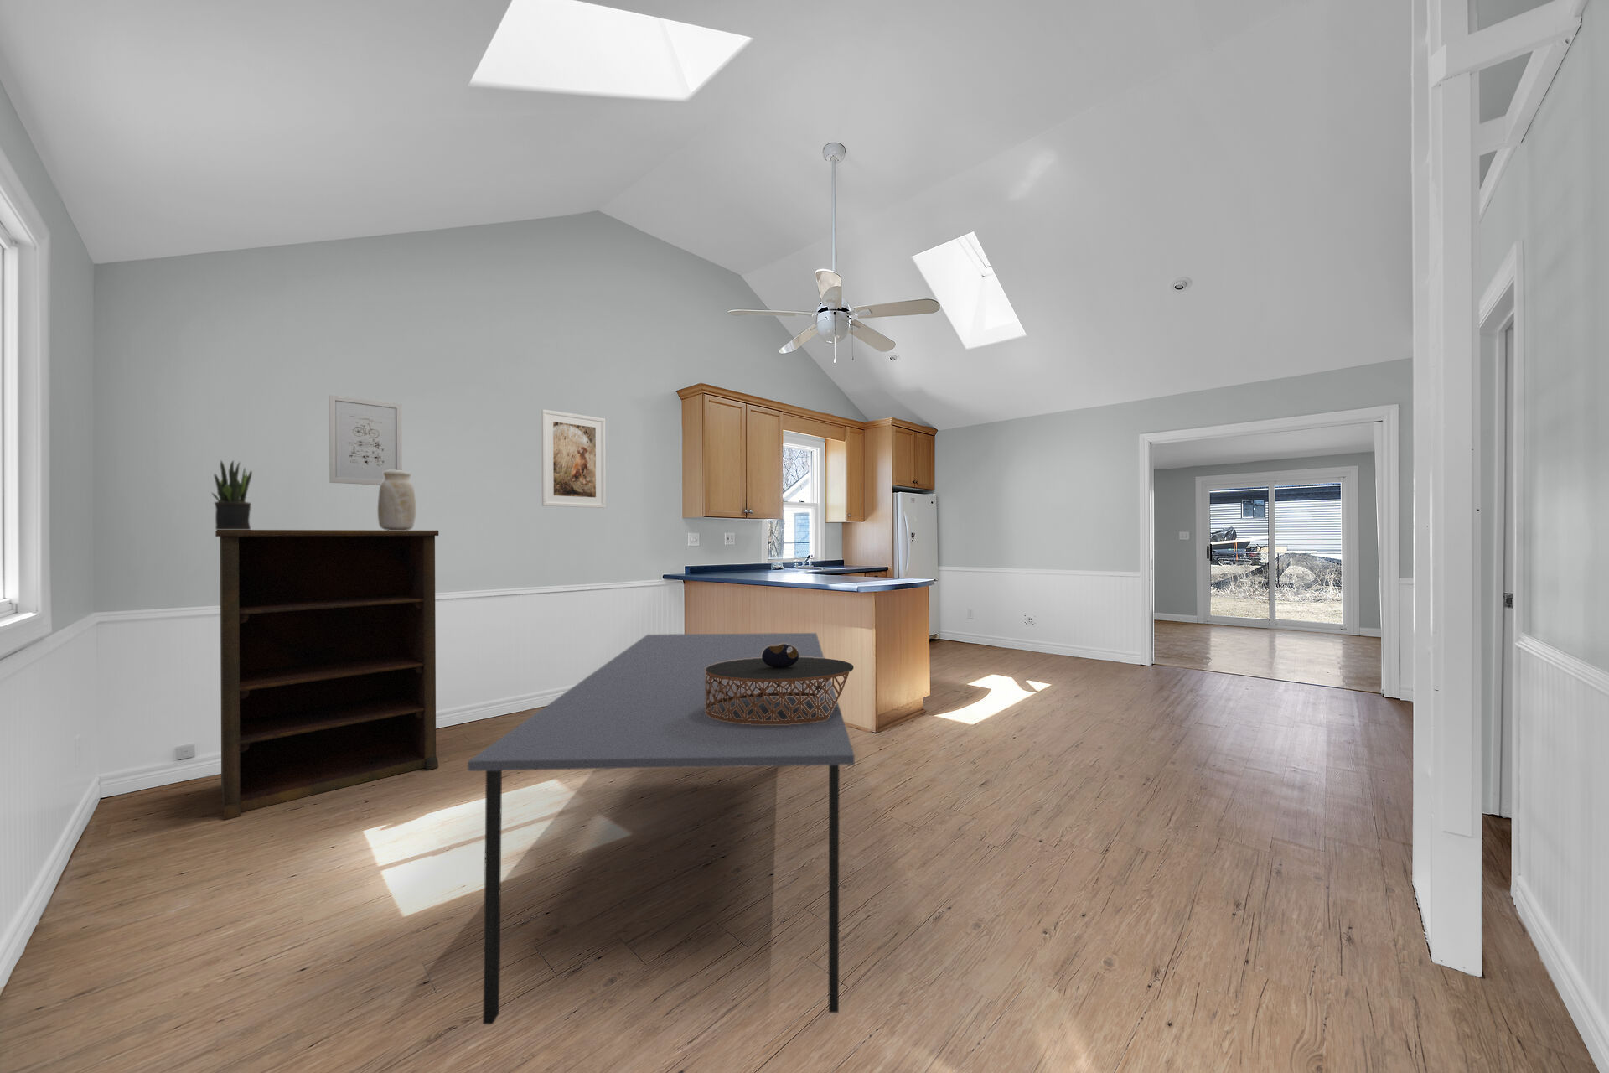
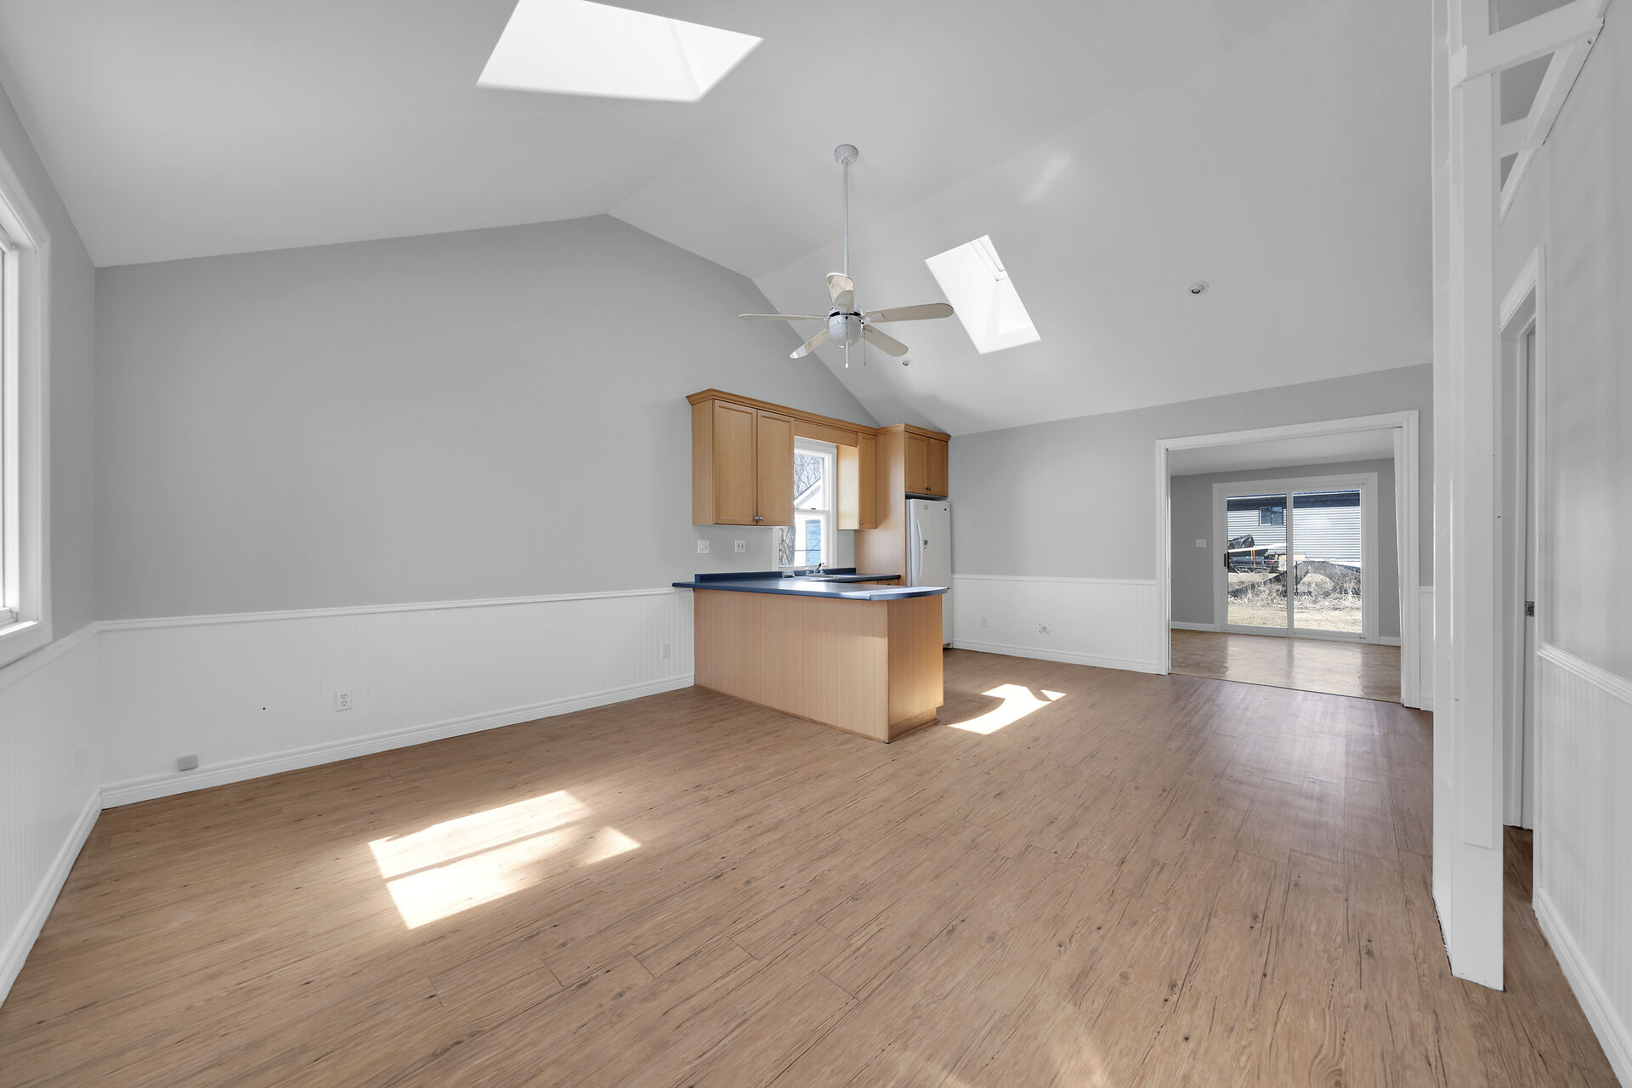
- vase [377,471,417,531]
- wall art [328,394,403,486]
- shelving unit [214,529,439,820]
- potted plant [211,460,253,529]
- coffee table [705,644,854,725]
- dining table [467,632,856,1025]
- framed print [540,410,607,509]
